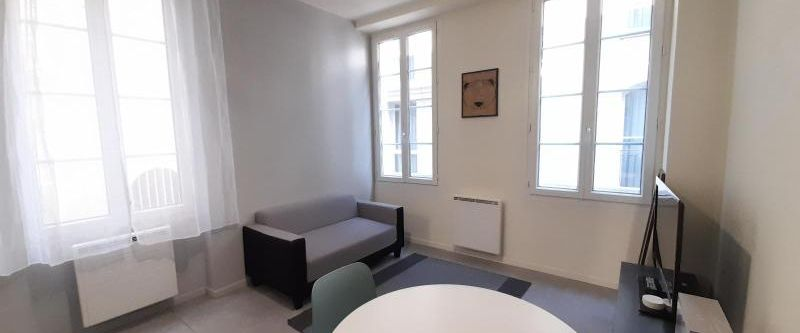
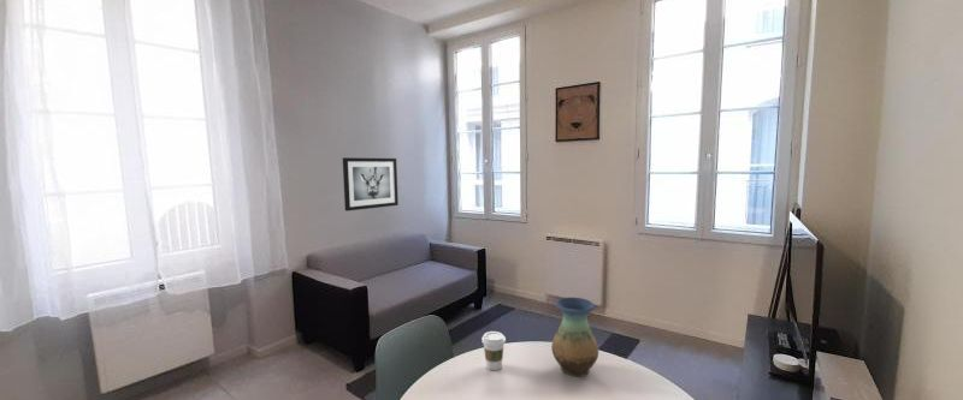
+ wall art [342,156,400,211]
+ coffee cup [480,330,507,371]
+ vase [550,297,599,378]
